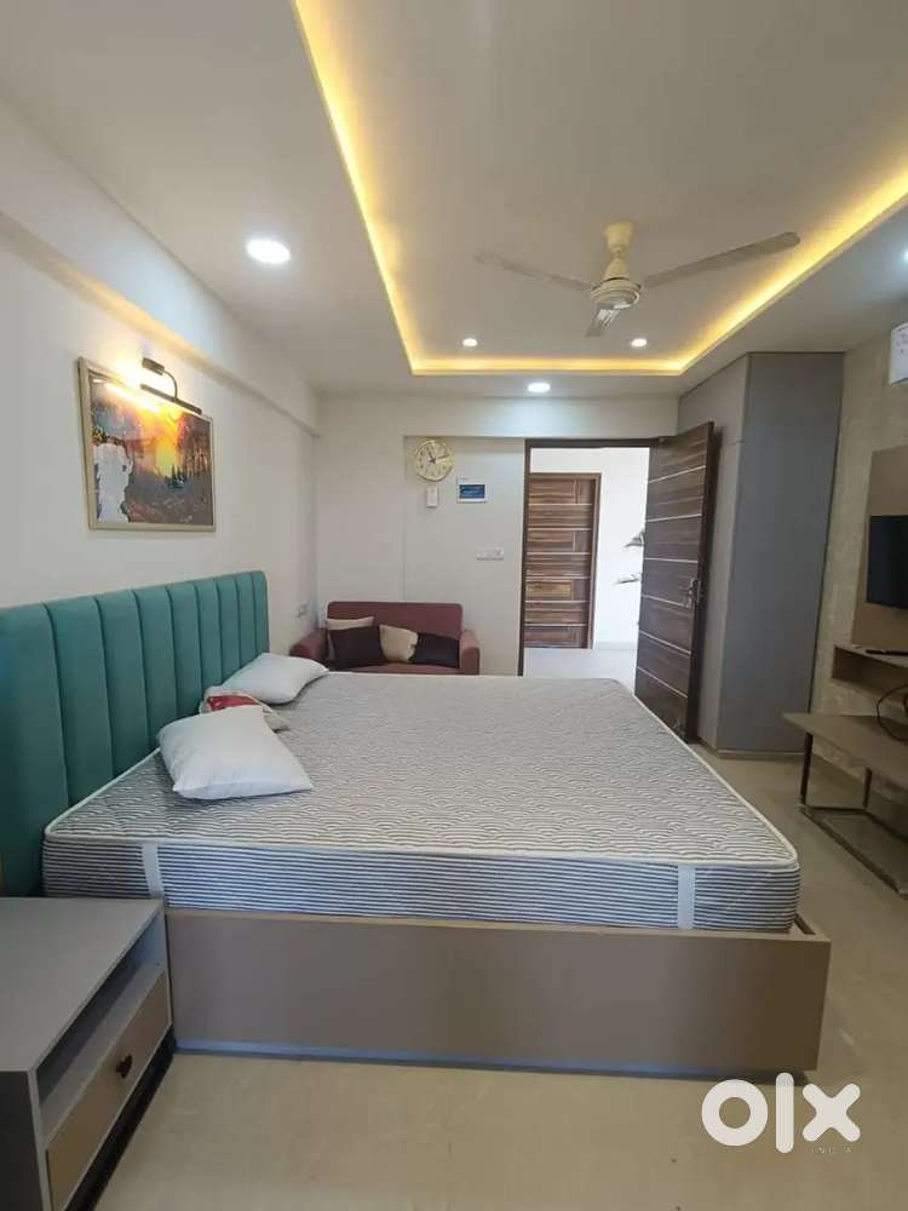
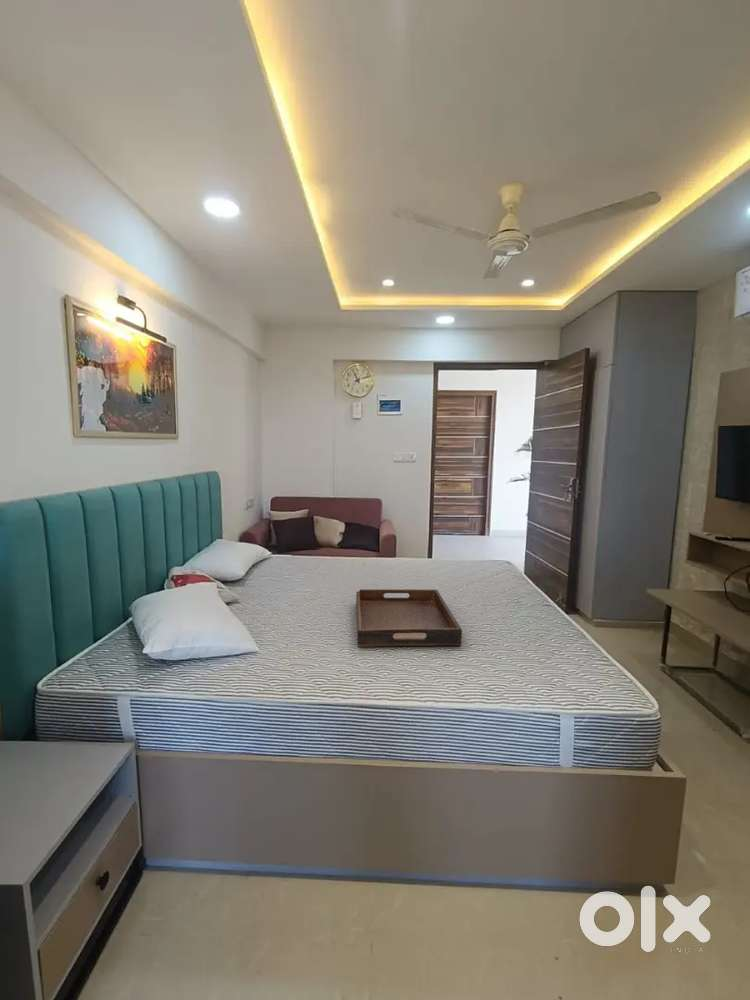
+ serving tray [355,588,463,648]
